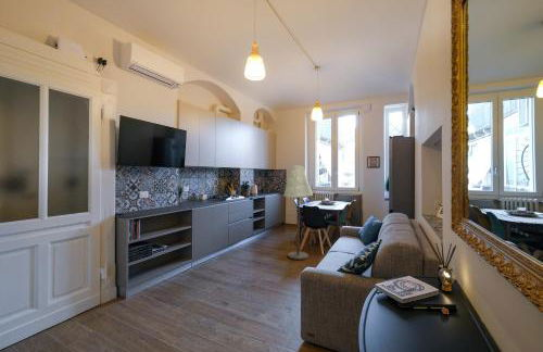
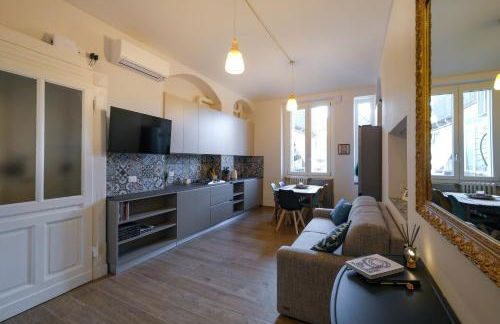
- floor lamp [282,164,314,261]
